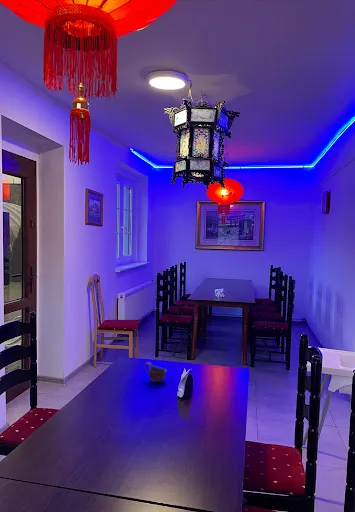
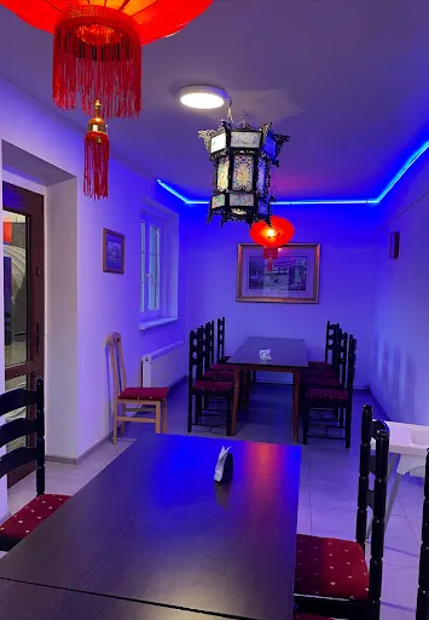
- cup [143,361,168,383]
